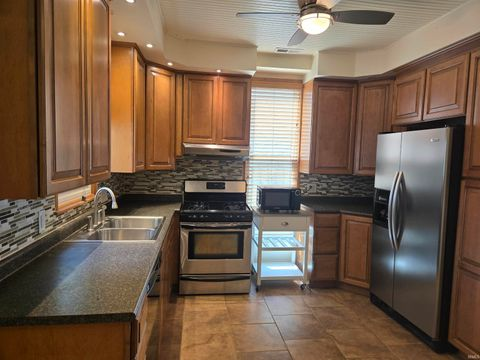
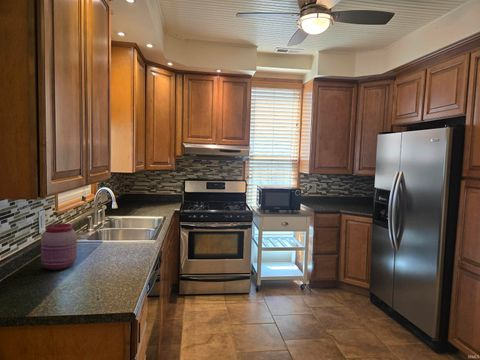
+ jar [40,223,78,271]
